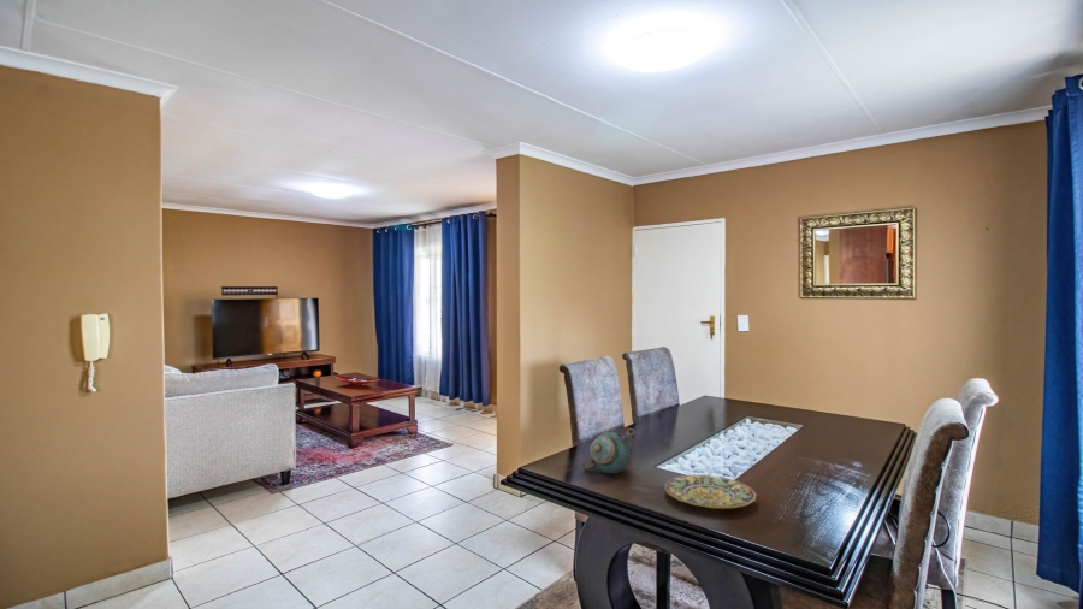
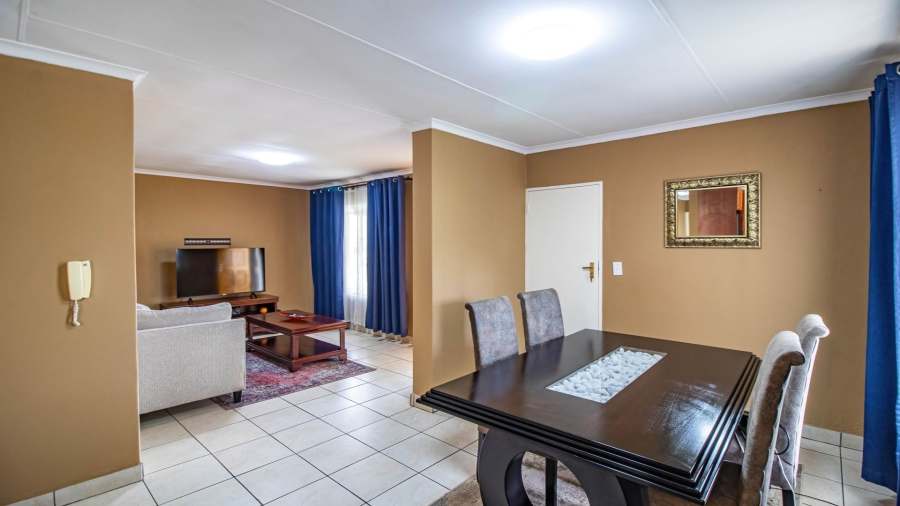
- plate [663,474,757,509]
- teapot [581,427,637,475]
